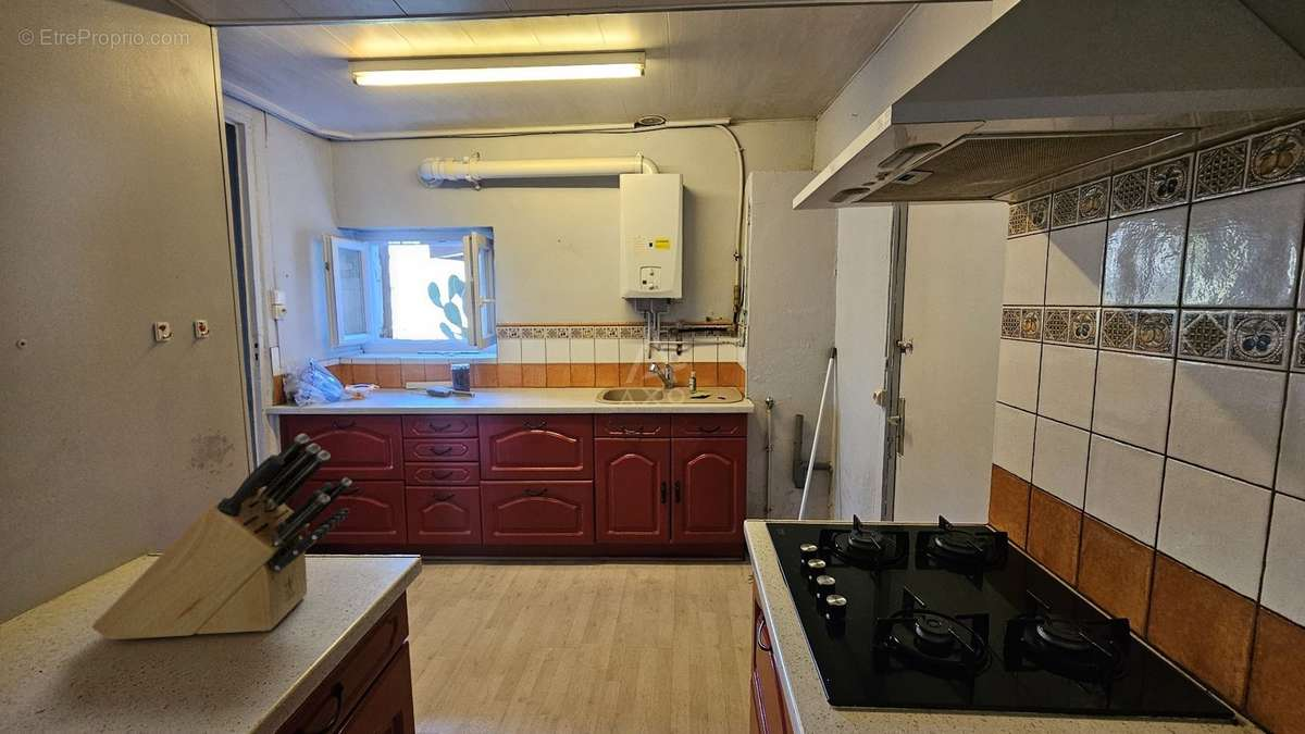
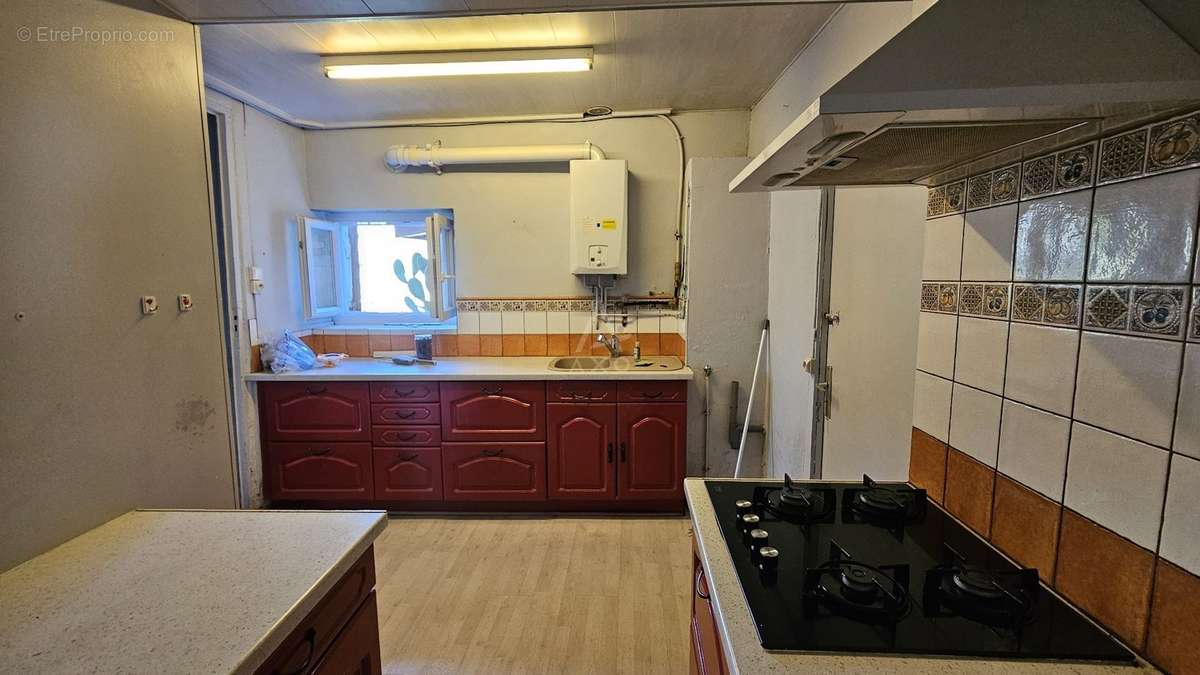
- knife block [91,433,352,640]
